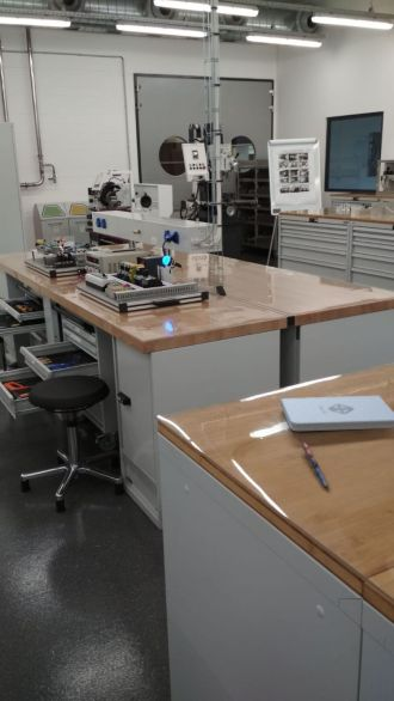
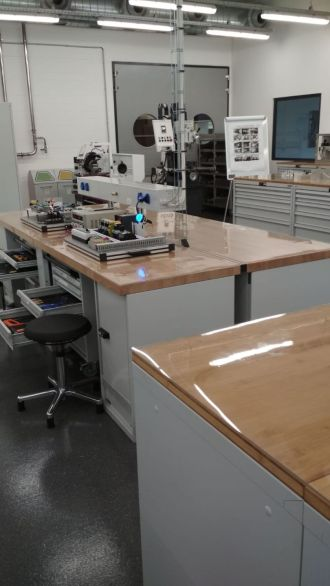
- pen [301,441,331,488]
- notepad [279,395,394,432]
